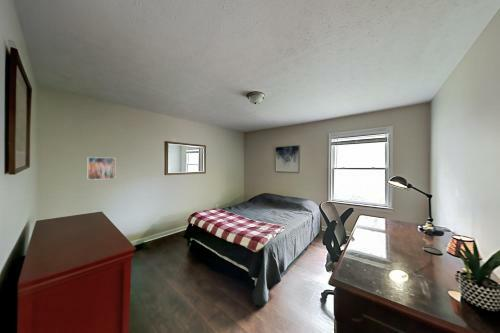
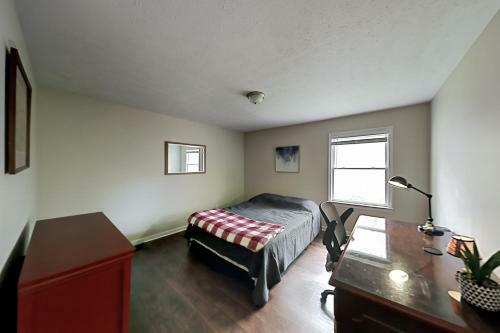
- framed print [87,156,117,181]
